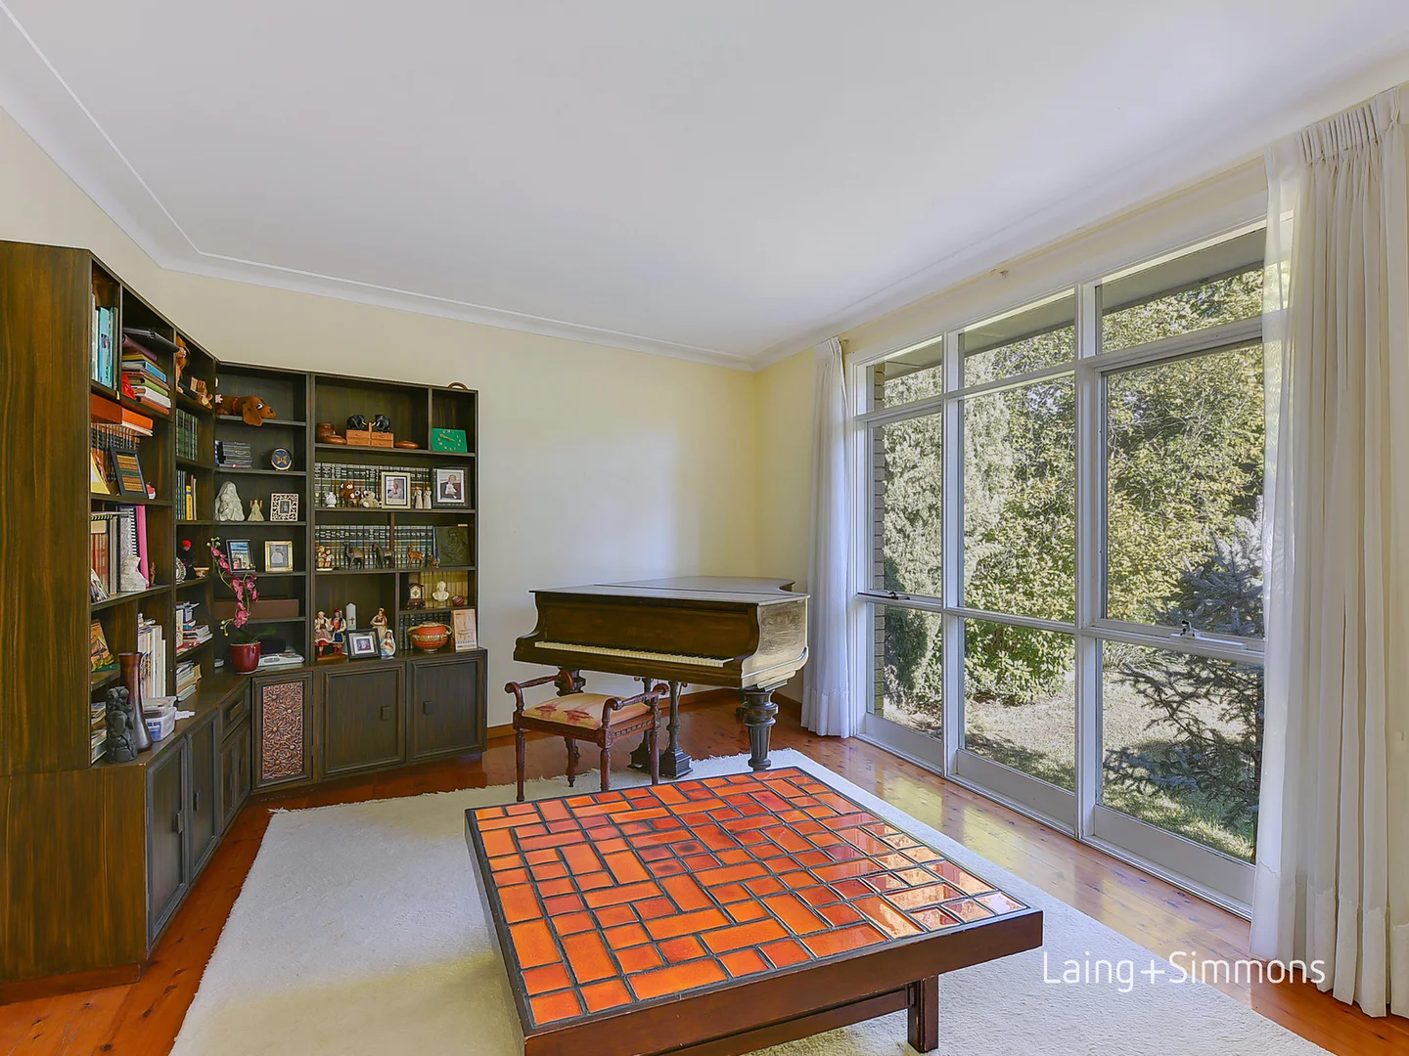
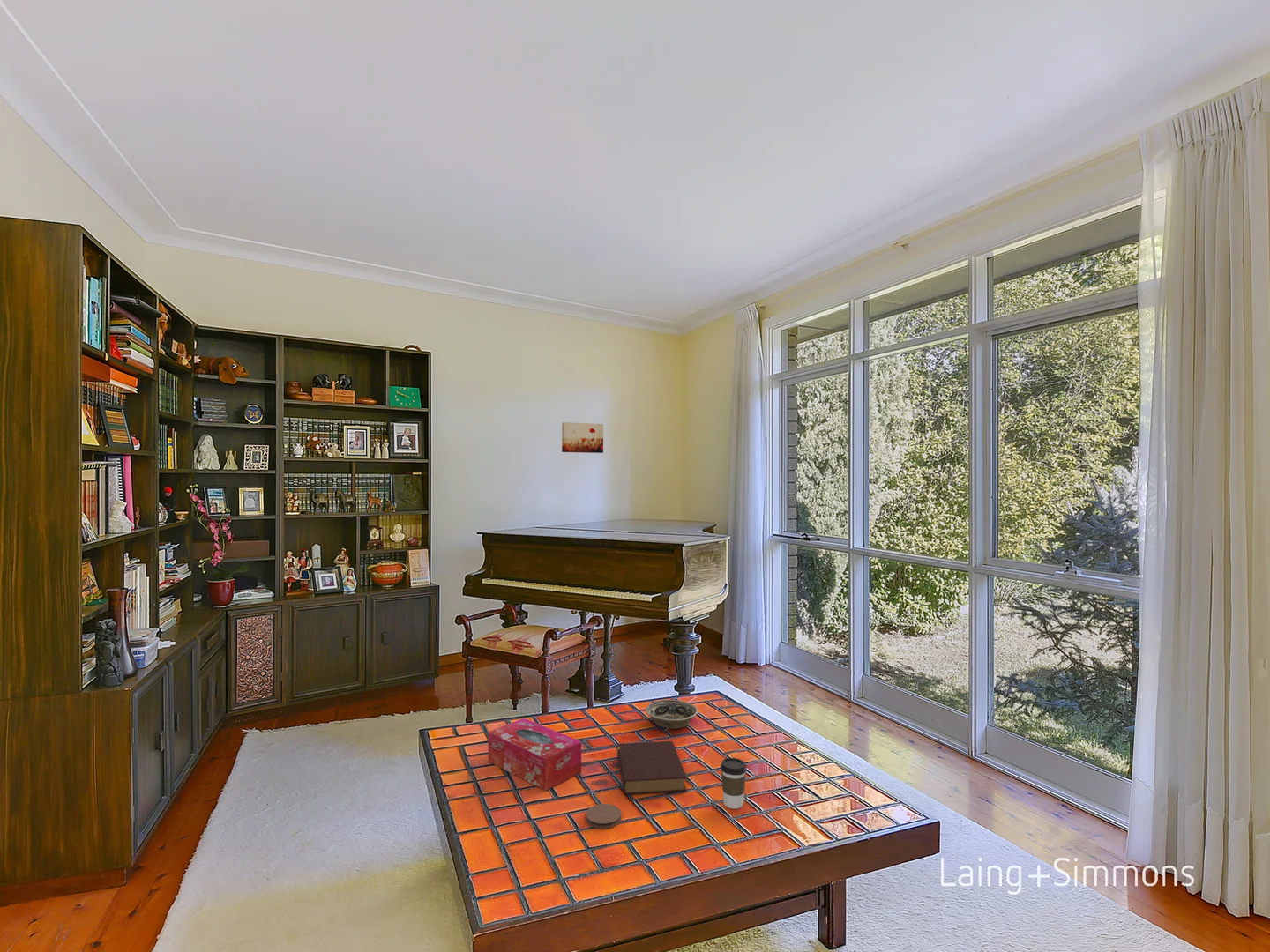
+ coaster [585,803,622,829]
+ wall art [561,421,604,454]
+ book [616,740,687,796]
+ bowl [645,699,699,733]
+ coffee cup [720,757,748,809]
+ tissue box [488,718,582,792]
